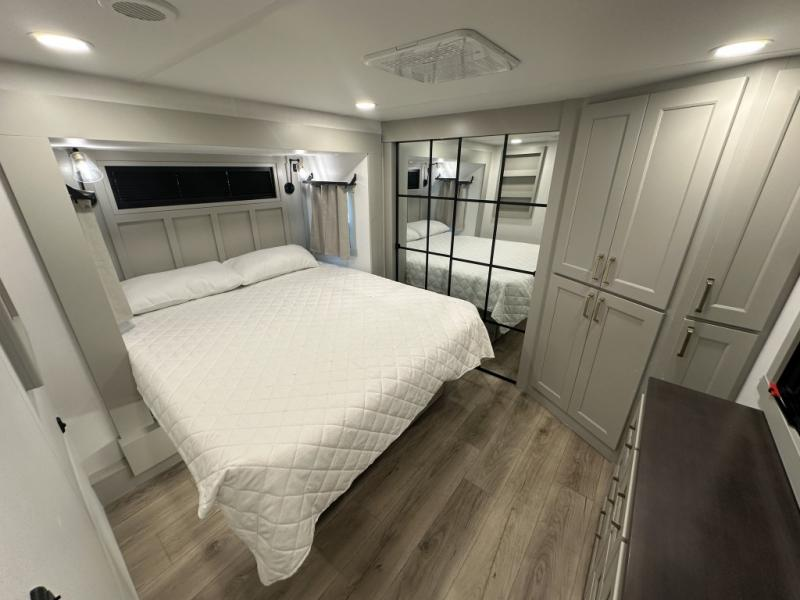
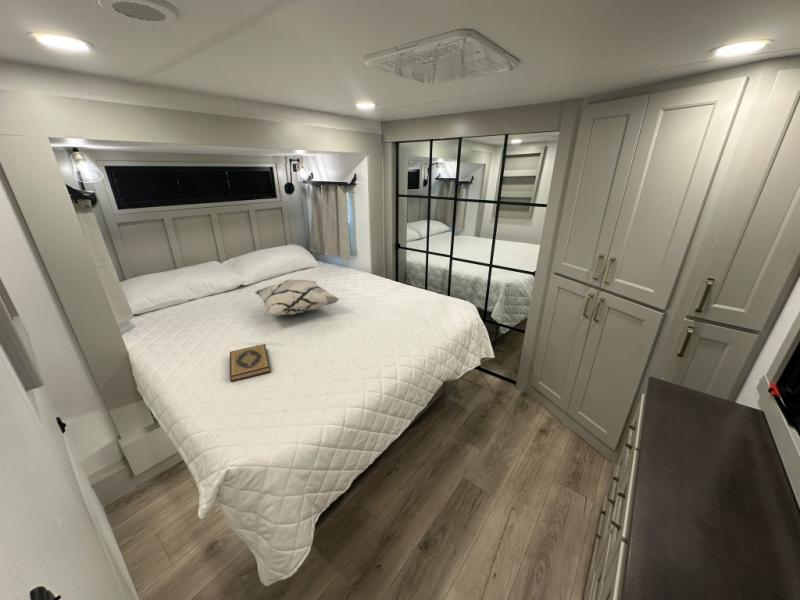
+ hardback book [229,343,272,382]
+ decorative pillow [253,279,341,317]
